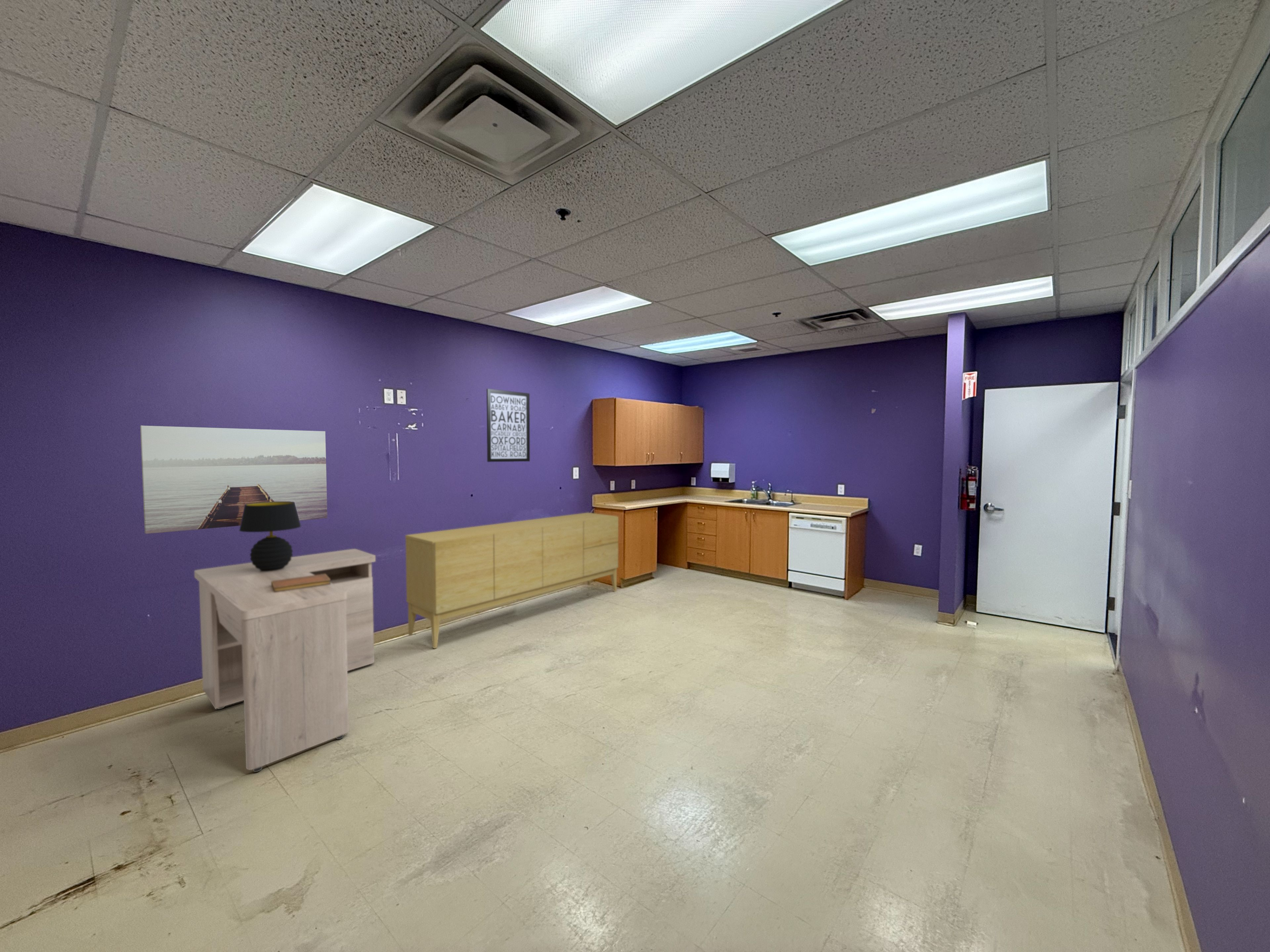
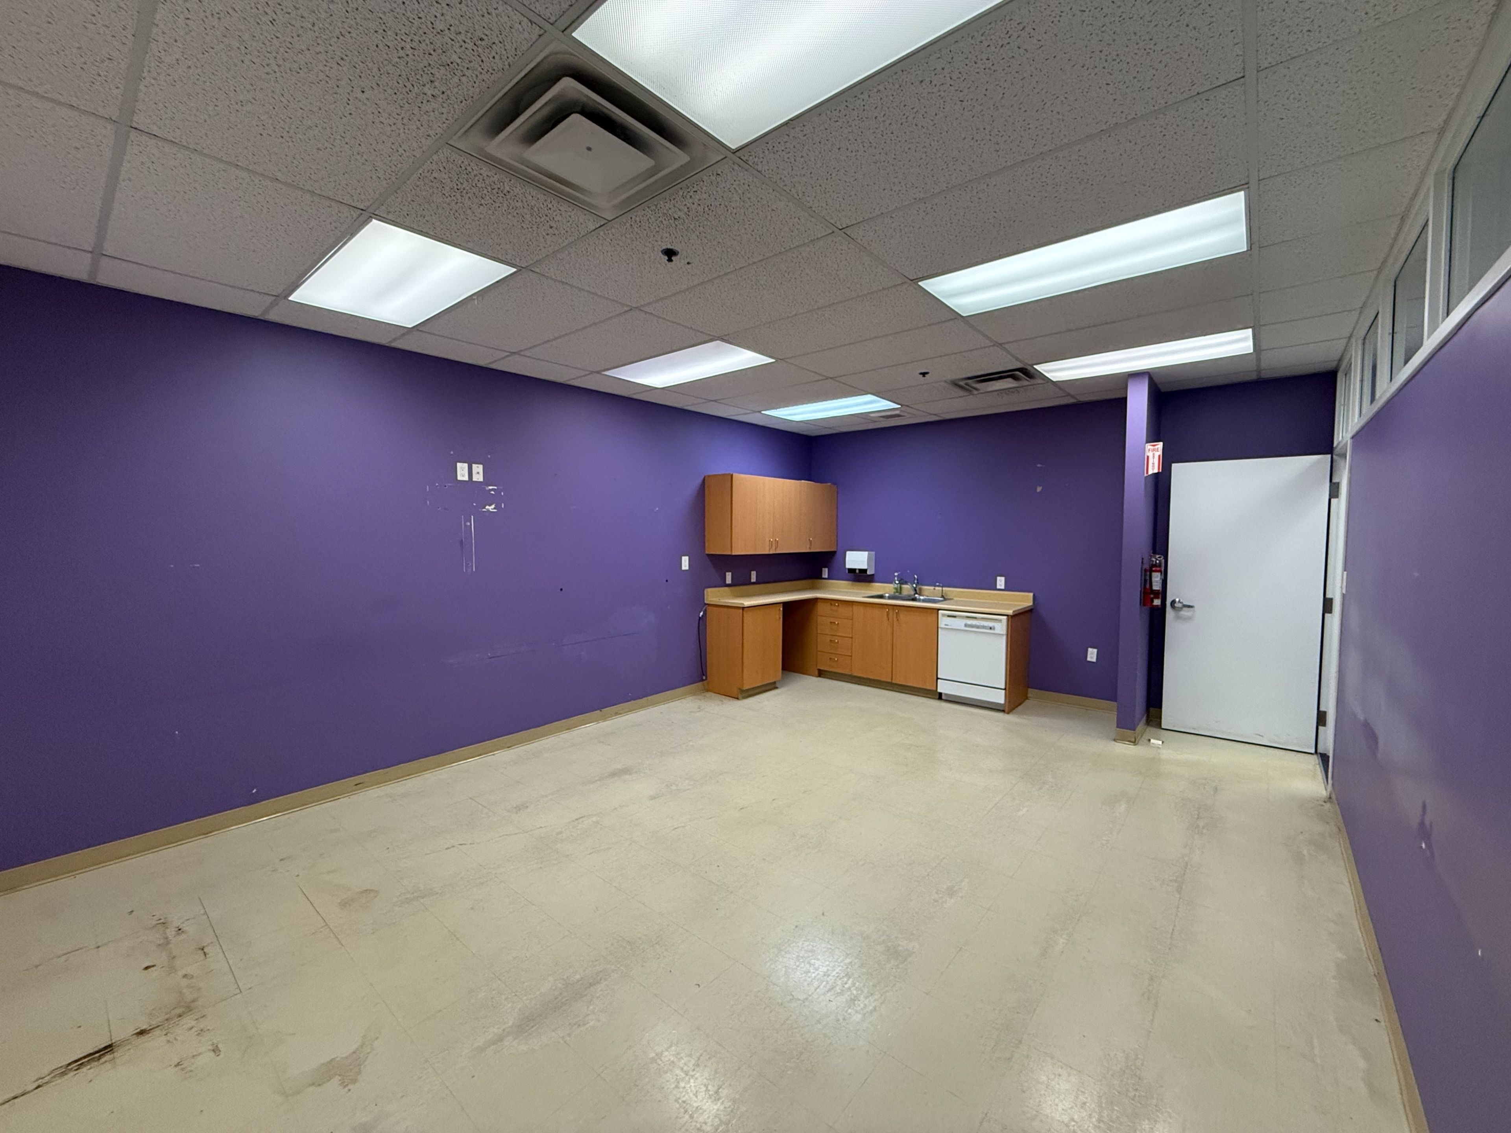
- notebook [271,574,331,592]
- sideboard [405,512,619,649]
- table lamp [239,501,301,571]
- wall art [486,388,530,462]
- desk [194,548,376,773]
- wall art [140,425,328,534]
